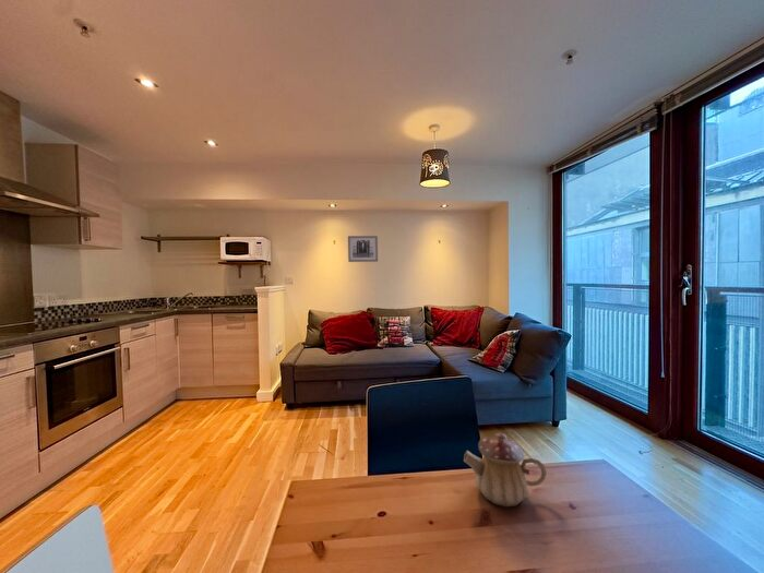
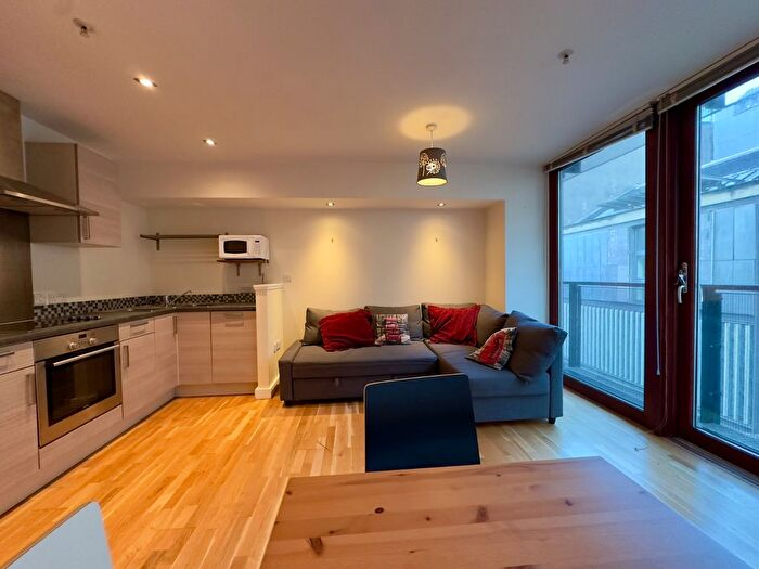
- wall art [347,235,379,263]
- teapot [463,432,548,508]
